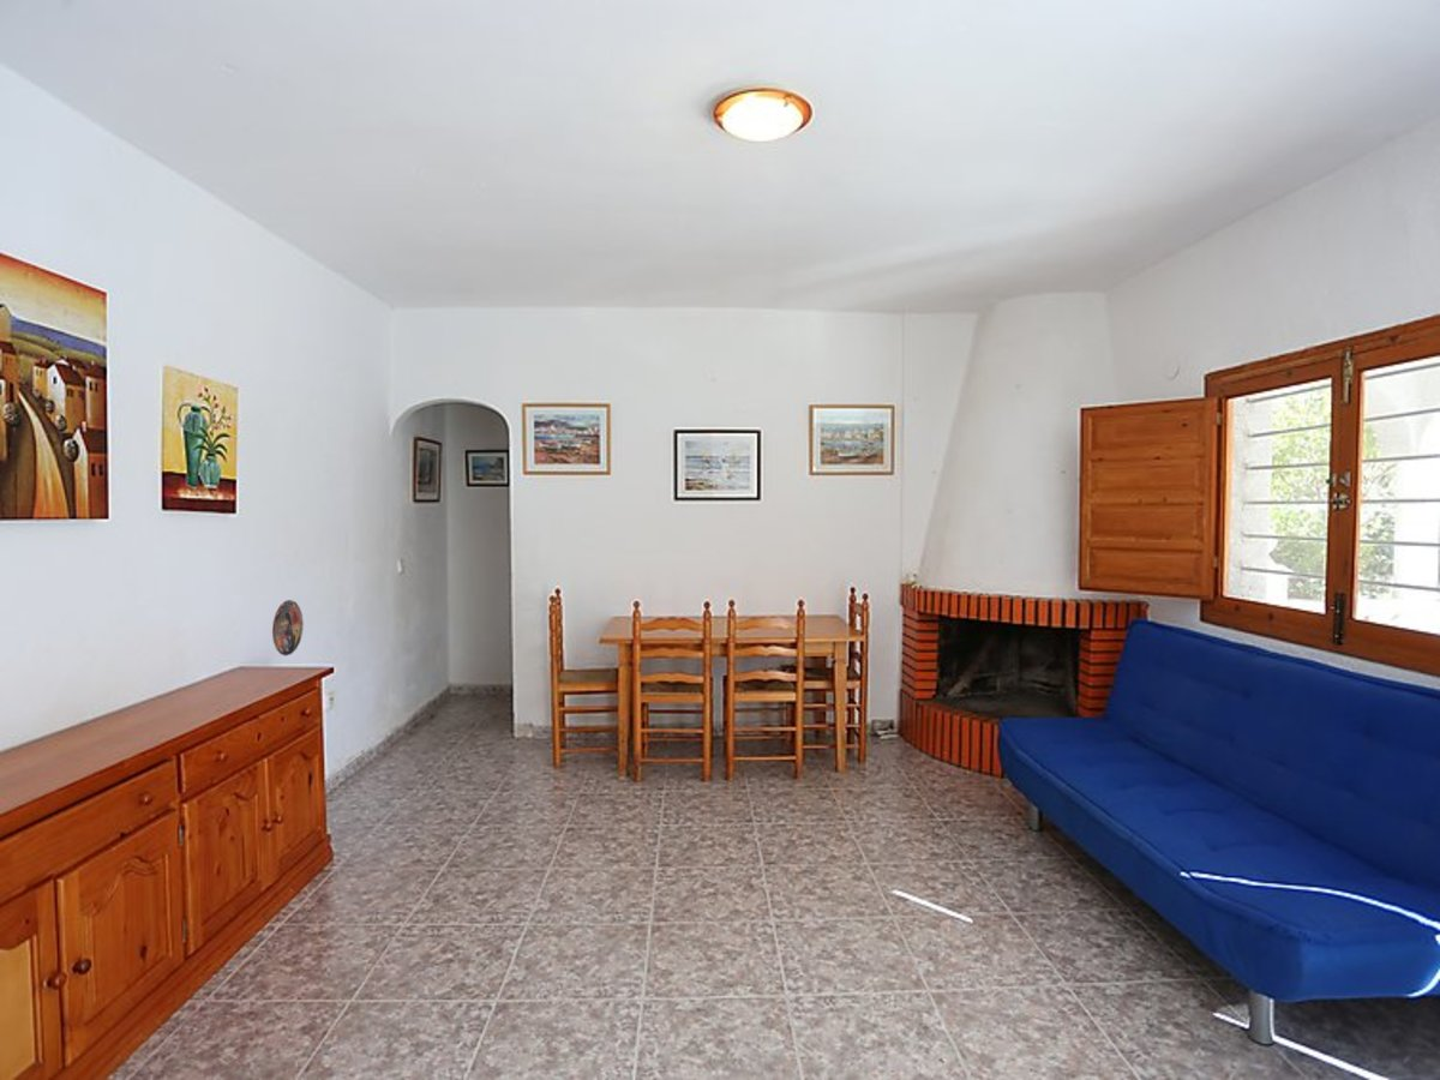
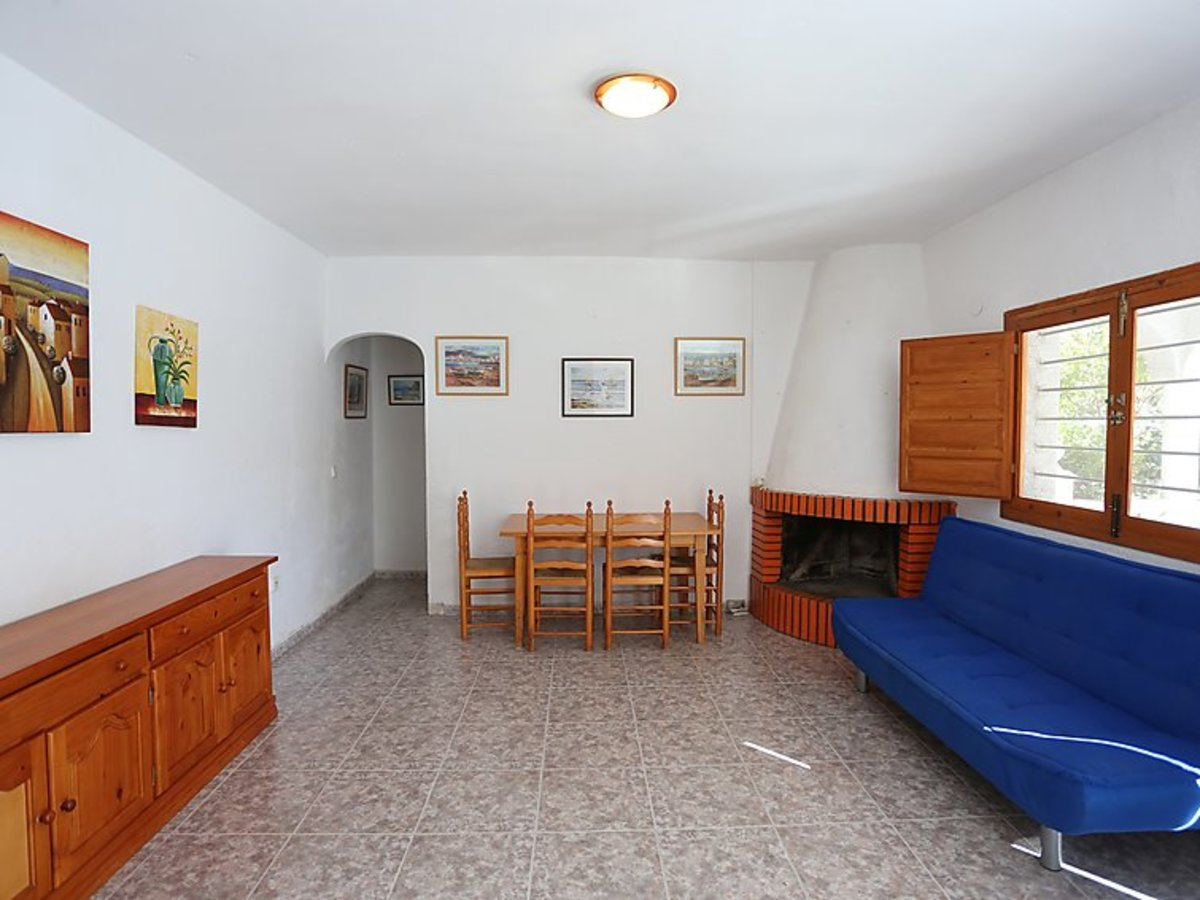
- decorative plate [271,599,305,656]
